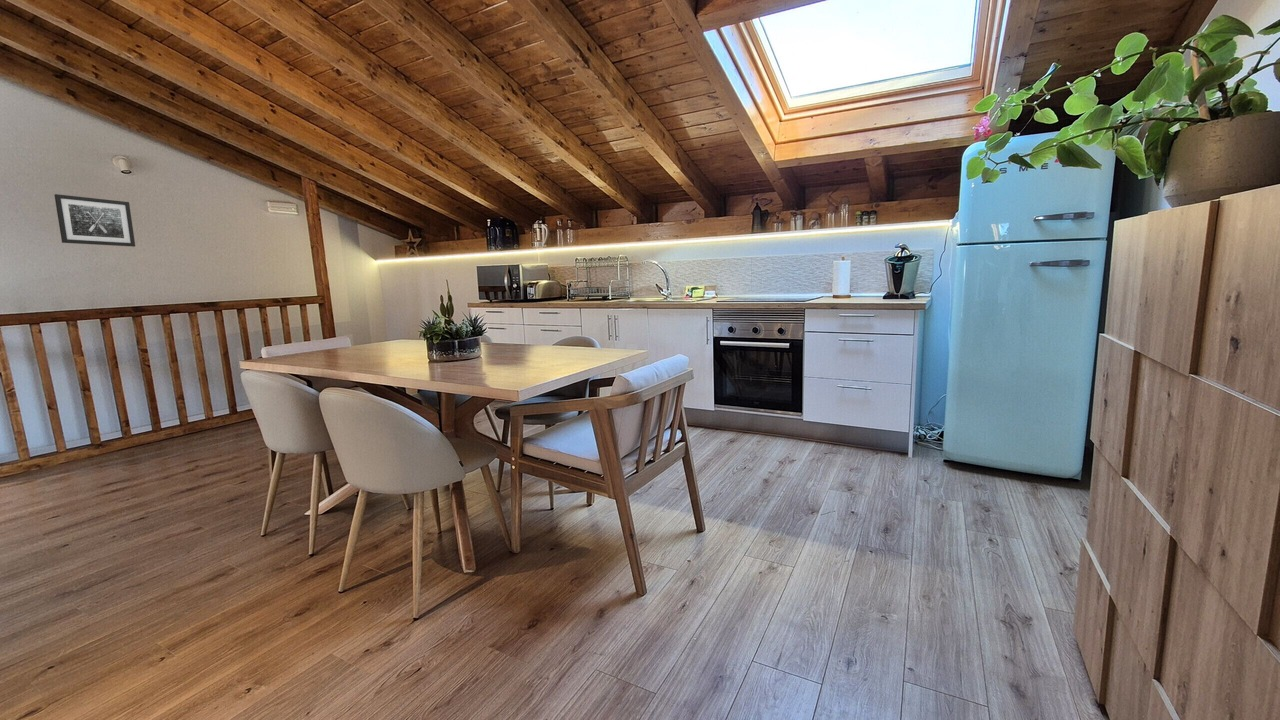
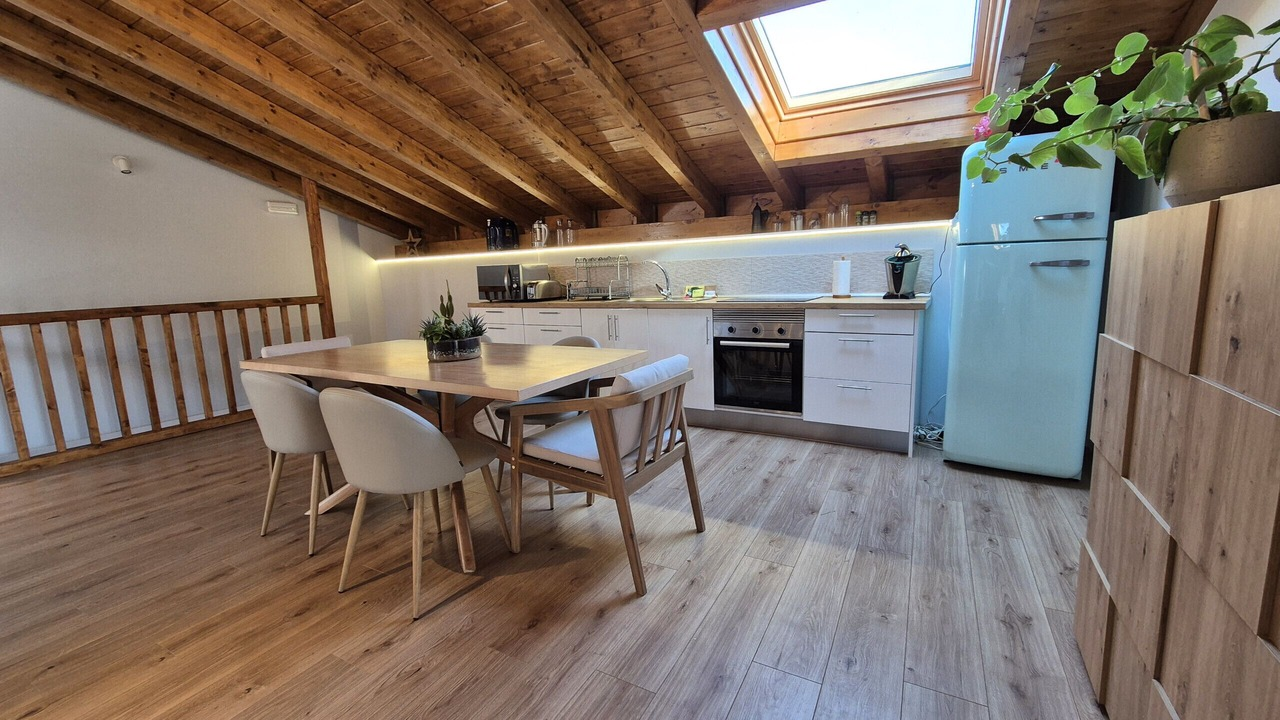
- wall art [53,193,136,248]
